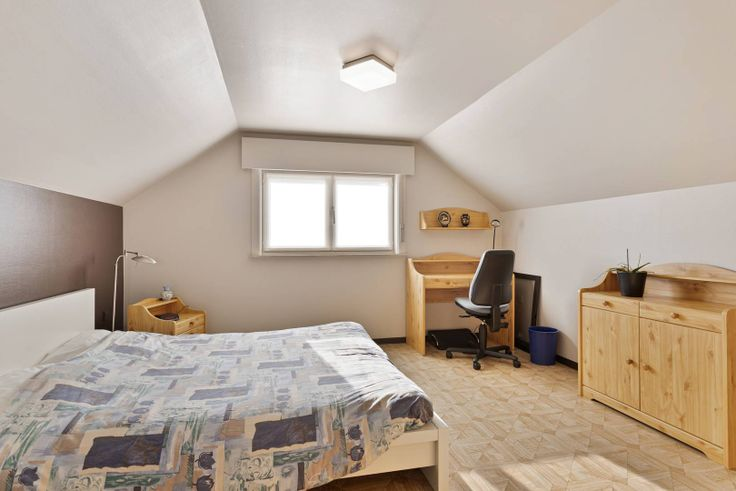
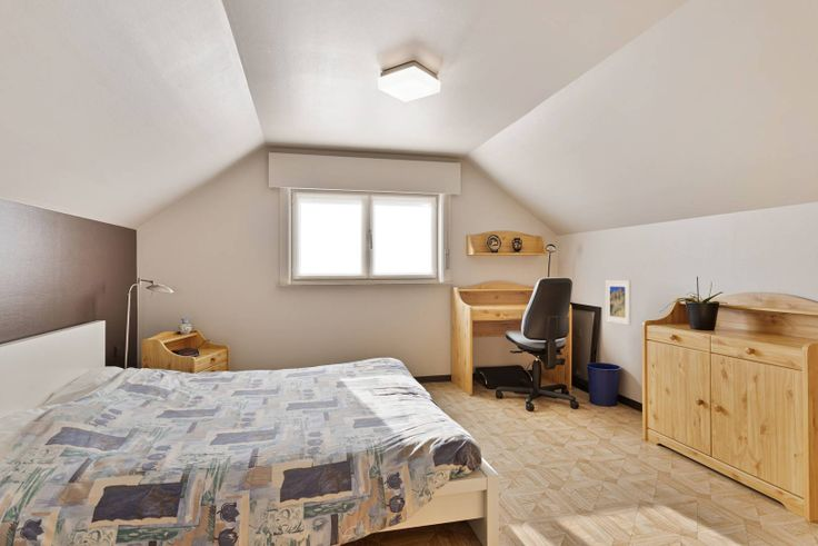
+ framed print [605,279,632,326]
